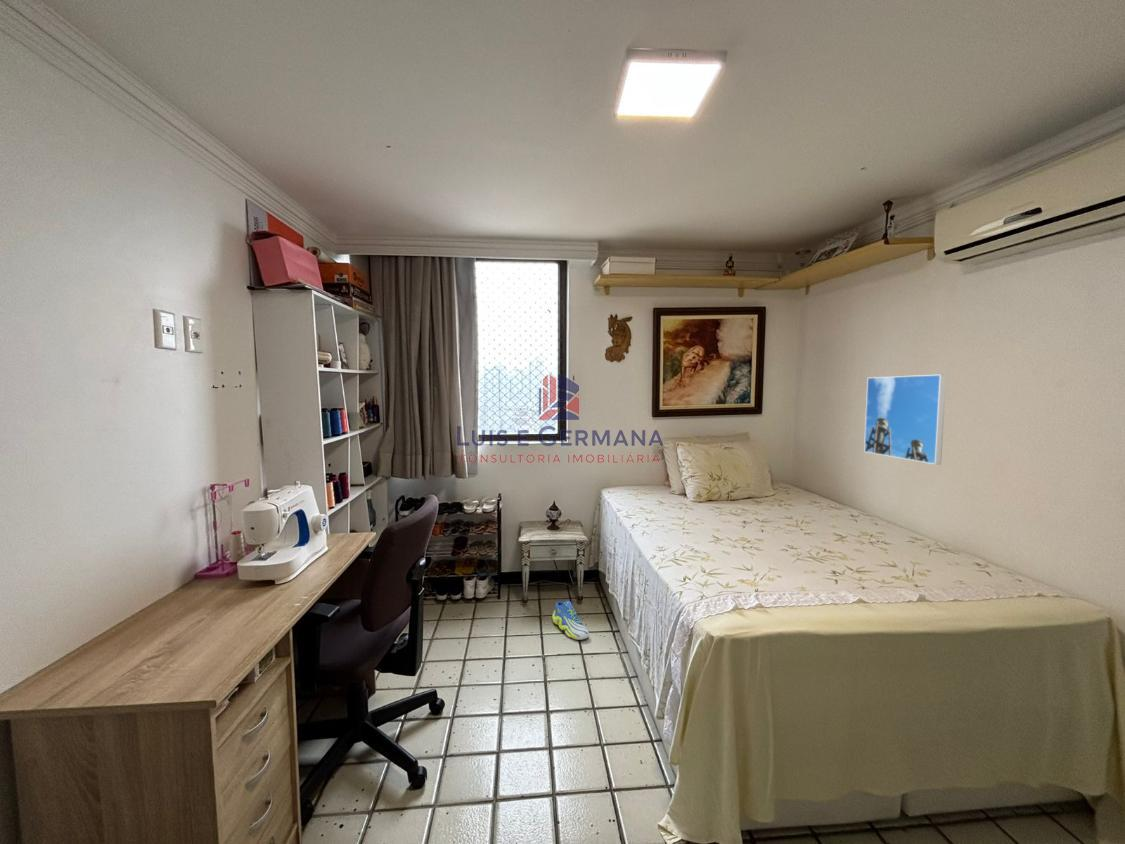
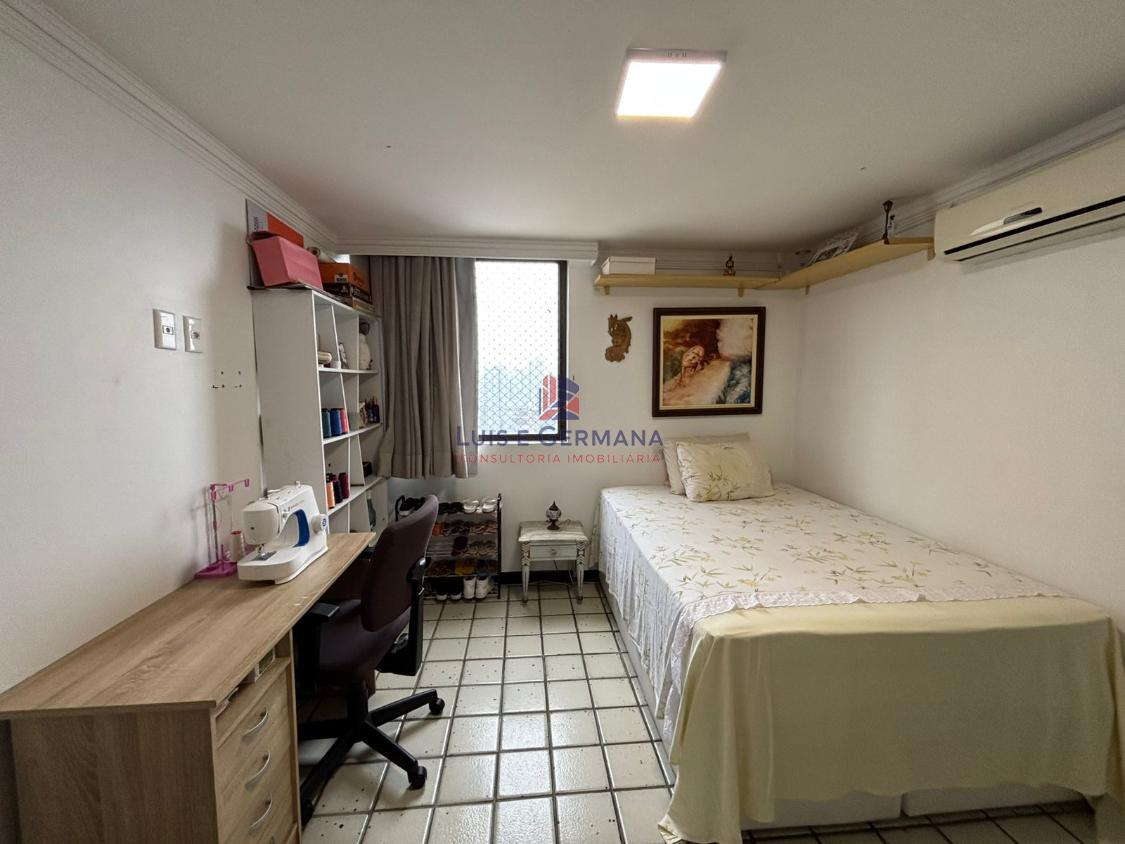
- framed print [863,373,947,466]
- sneaker [551,600,590,641]
